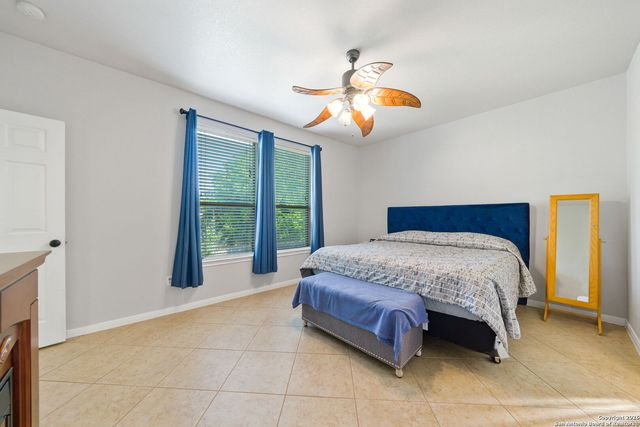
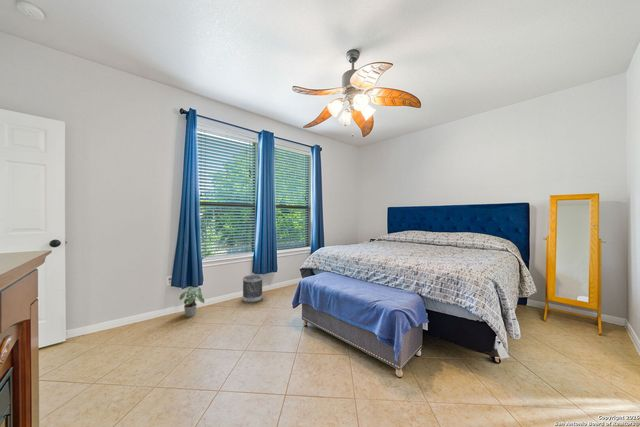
+ wastebasket [242,274,264,303]
+ potted plant [178,286,206,318]
